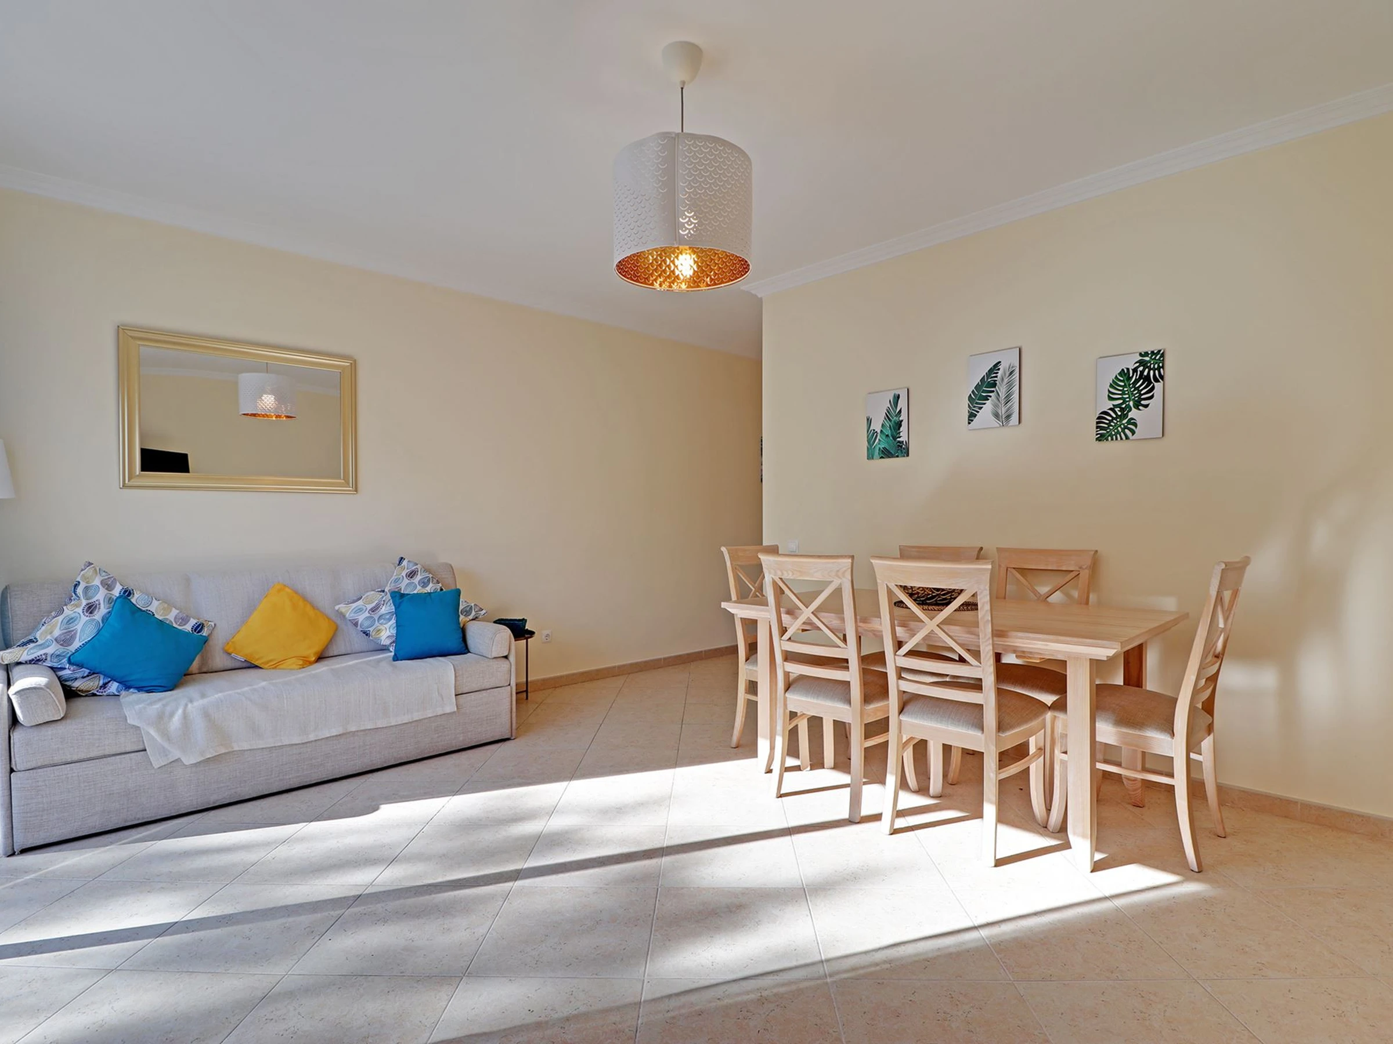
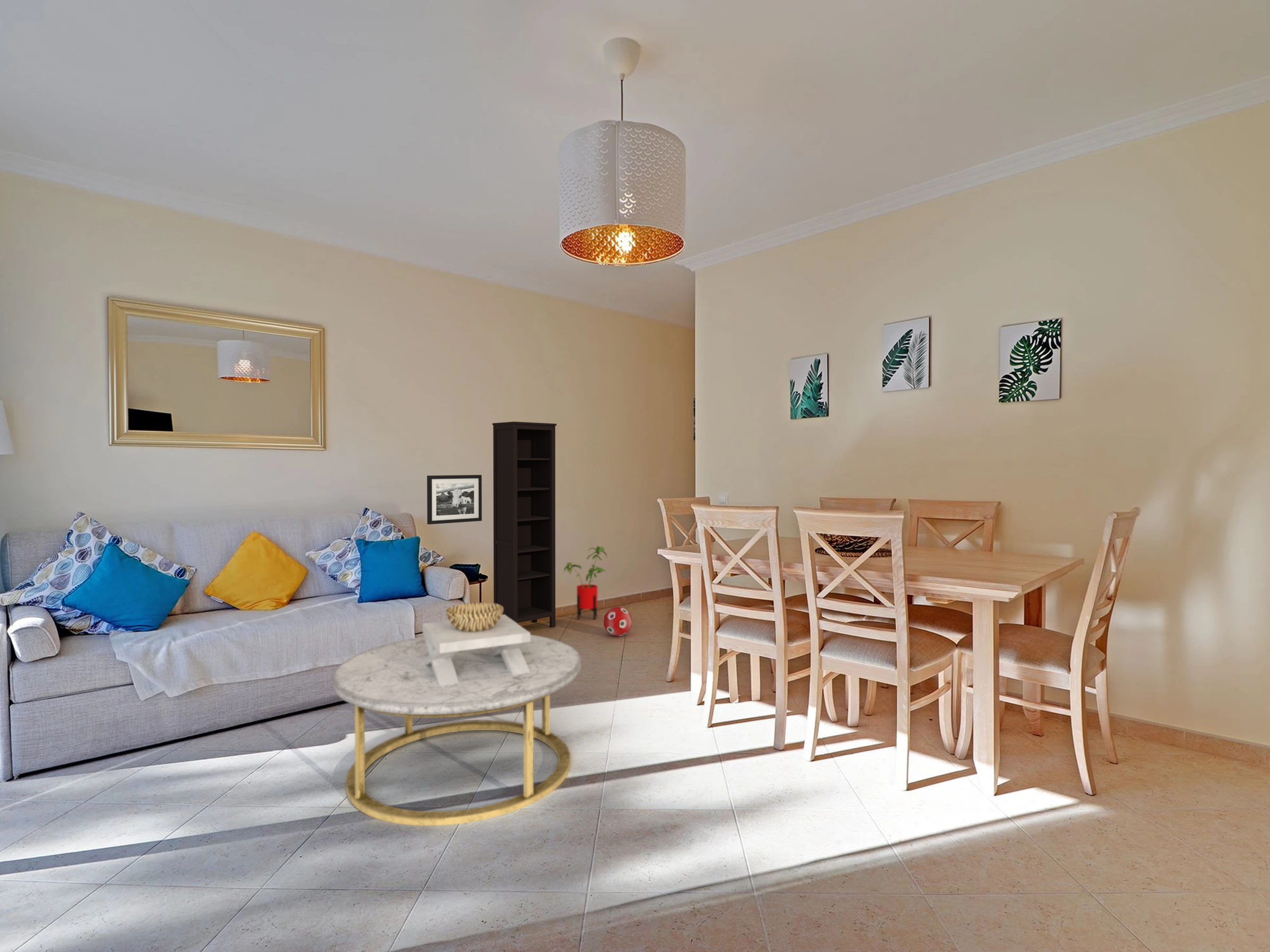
+ coffee table [332,634,582,827]
+ picture frame [427,474,483,525]
+ house plant [564,545,607,620]
+ decorative bowl [422,602,531,686]
+ bookcase [492,421,557,628]
+ decorative ball [603,607,632,637]
